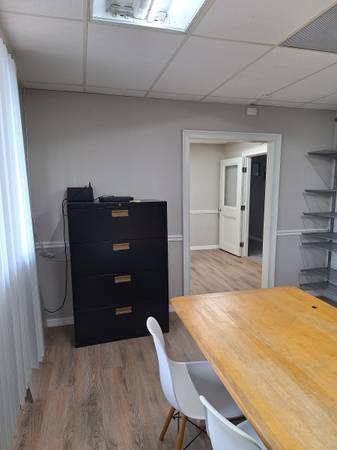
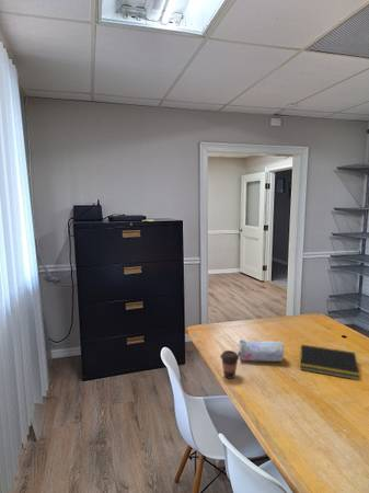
+ pencil case [237,339,286,363]
+ notepad [298,344,361,381]
+ coffee cup [219,349,240,380]
